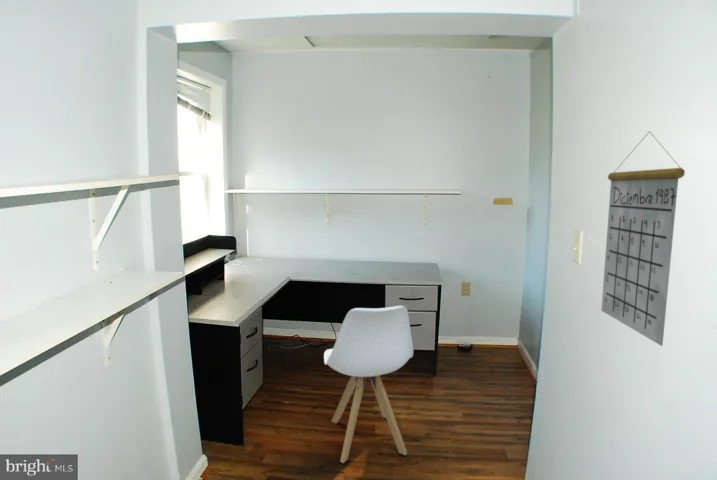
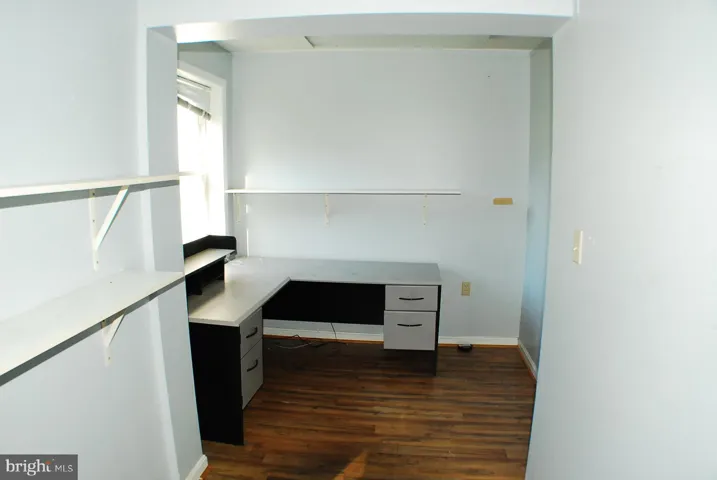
- calendar [600,130,686,347]
- bar stool [323,305,414,464]
